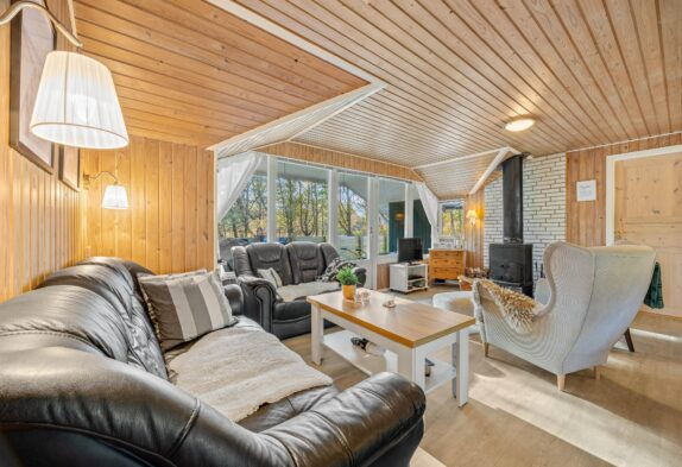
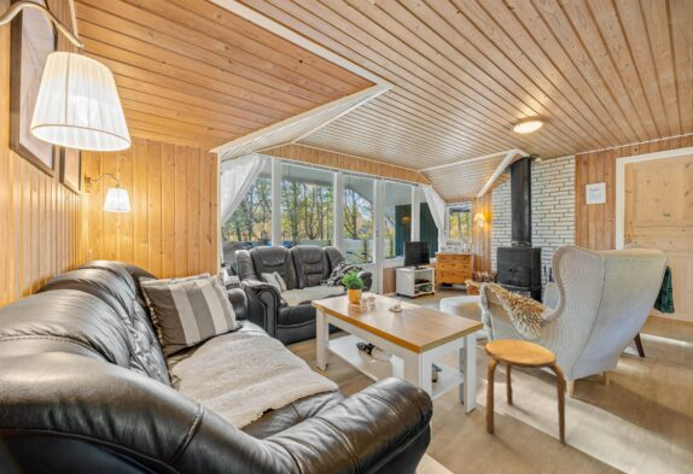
+ stool [483,338,566,444]
